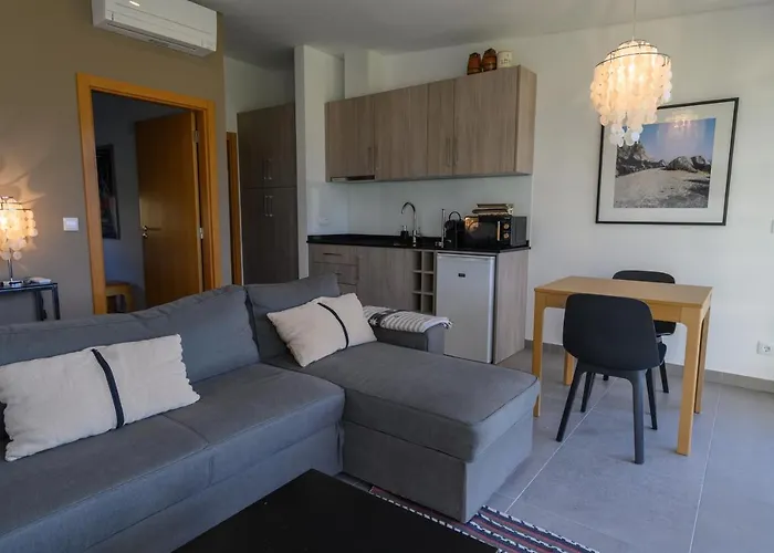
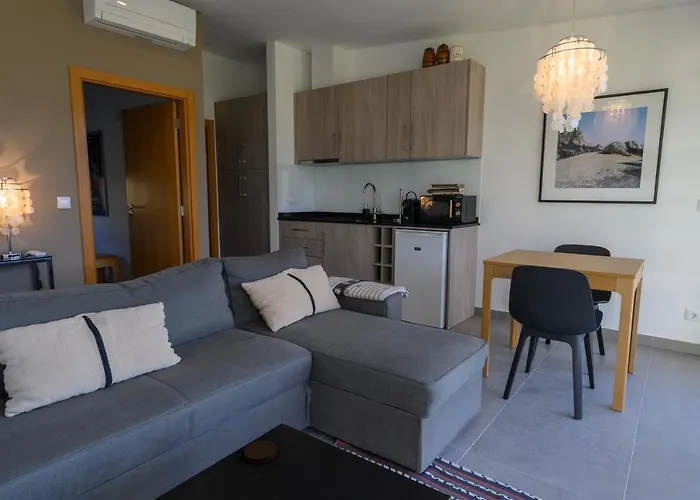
+ coaster [243,439,278,464]
